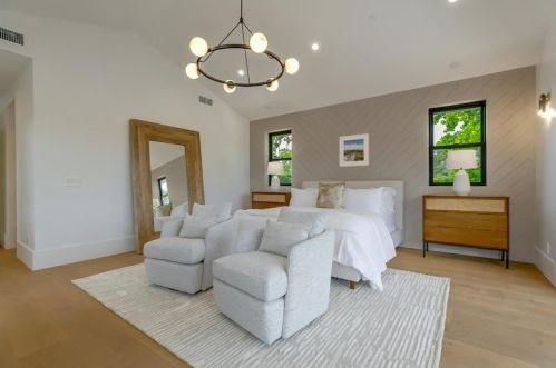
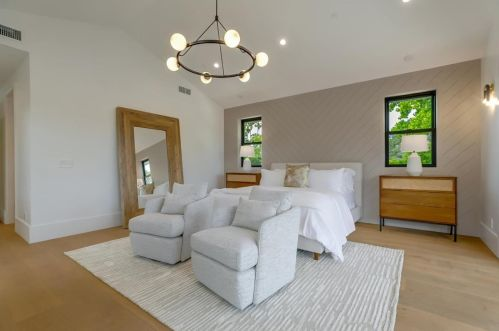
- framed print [339,132,370,168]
